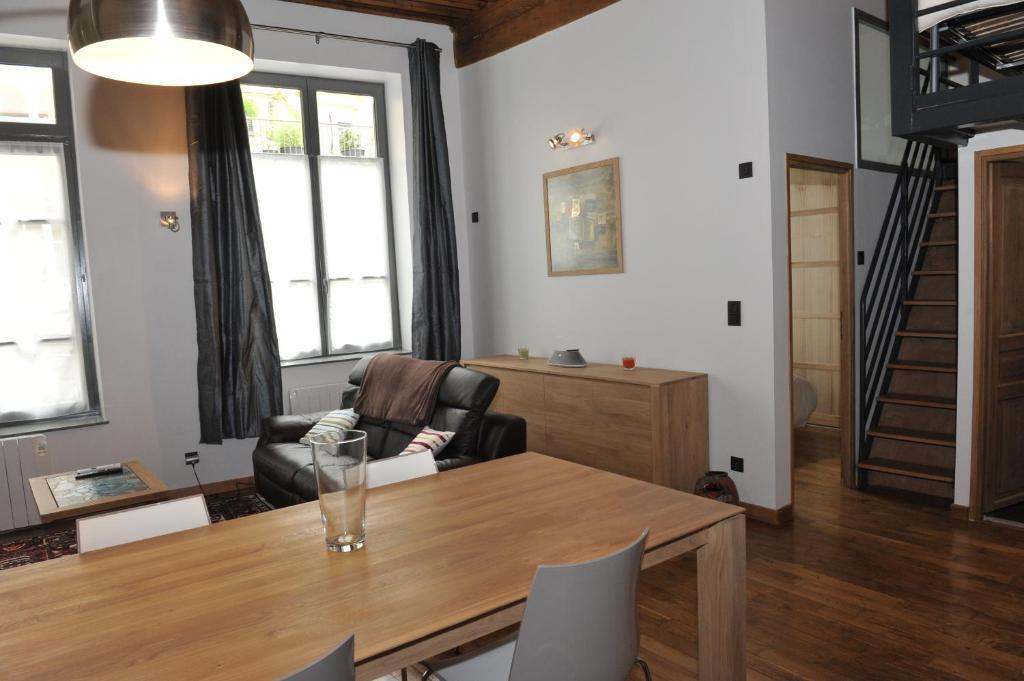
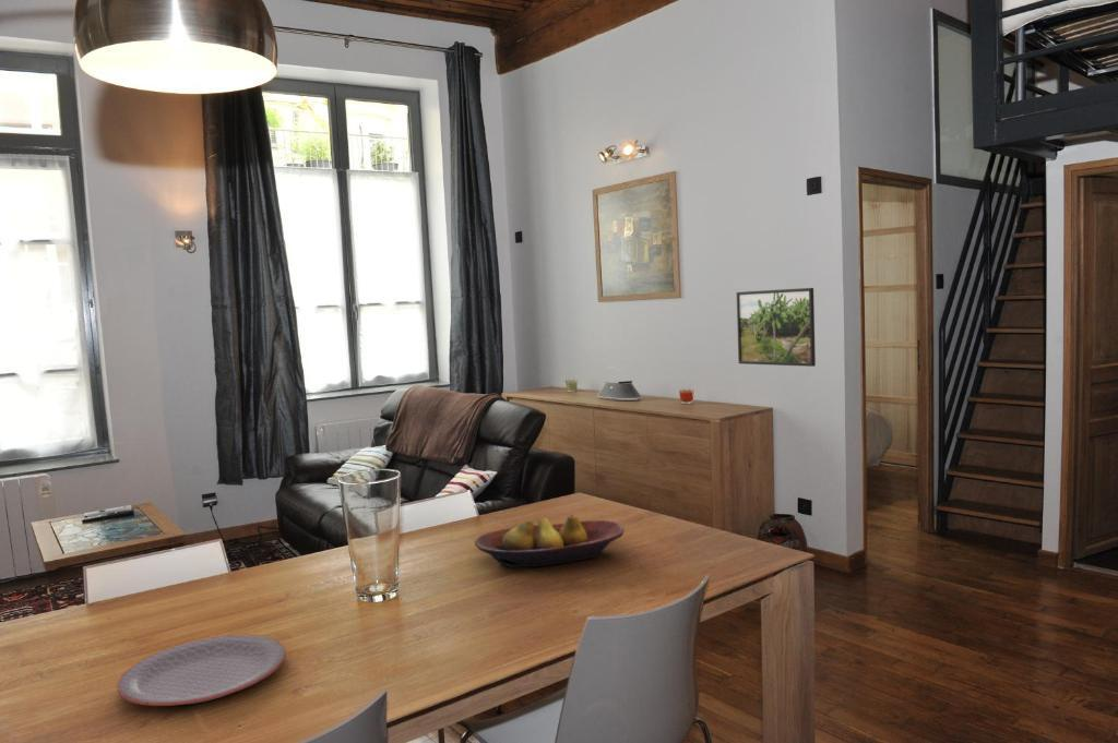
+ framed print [736,287,817,368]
+ plate [116,634,287,707]
+ fruit bowl [474,514,626,568]
